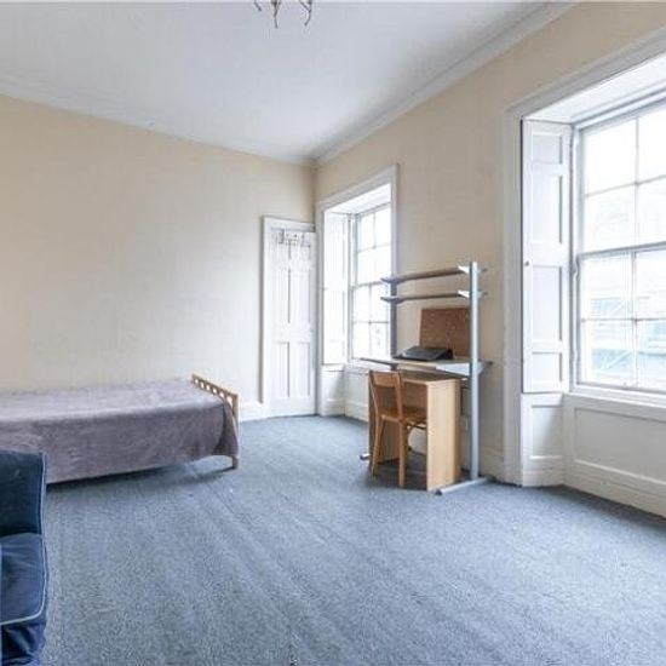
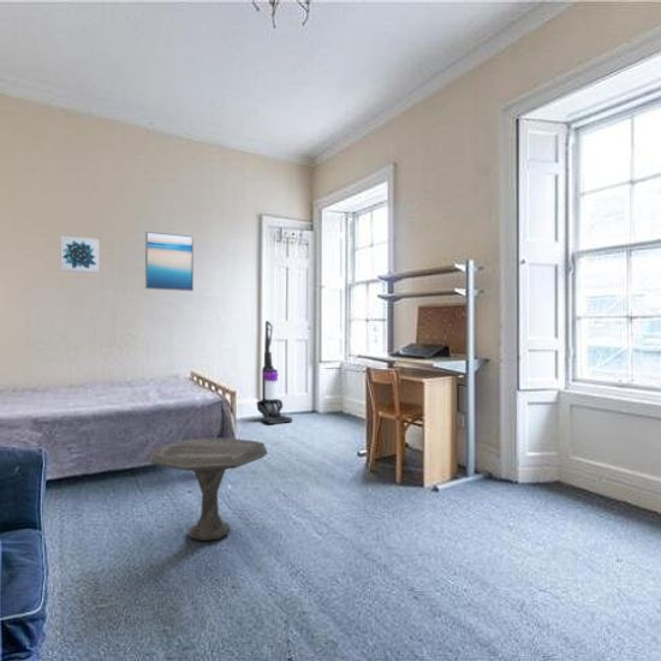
+ side table [147,436,269,542]
+ wall art [144,230,195,292]
+ vacuum cleaner [256,320,293,425]
+ wall art [60,234,100,274]
